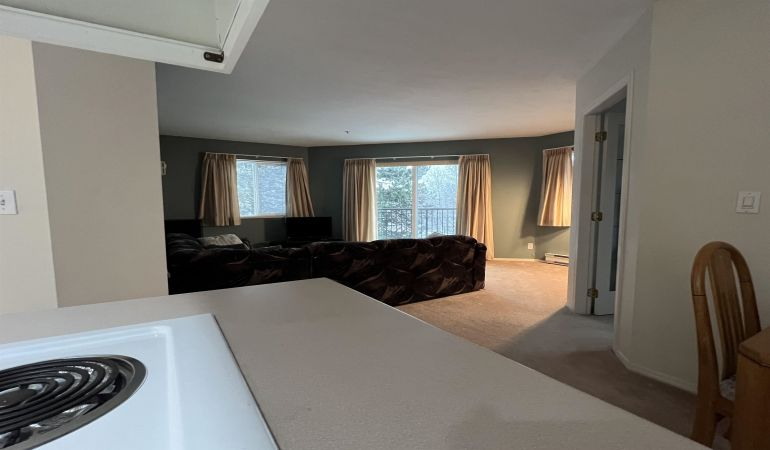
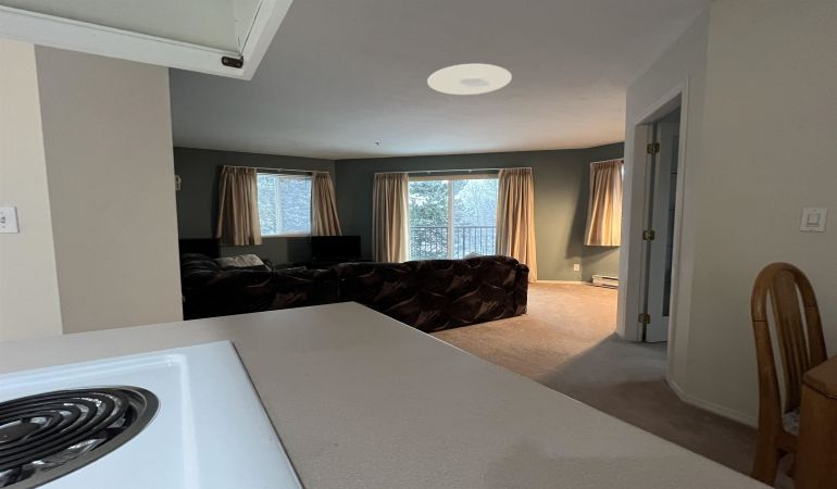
+ ceiling light [426,63,513,96]
